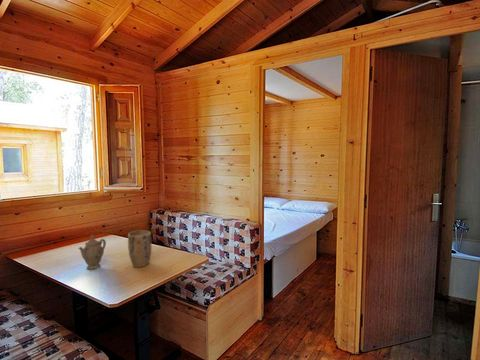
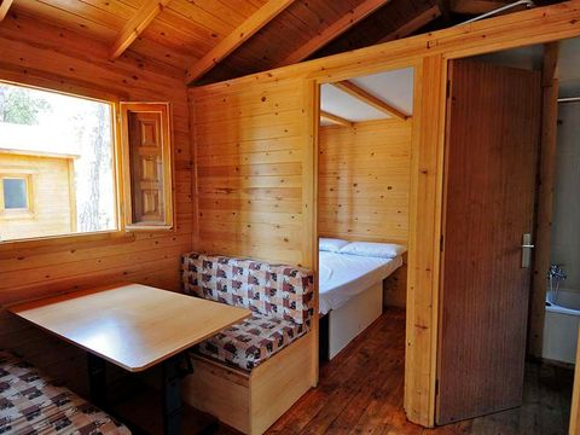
- plant pot [127,229,152,268]
- chinaware [77,234,107,270]
